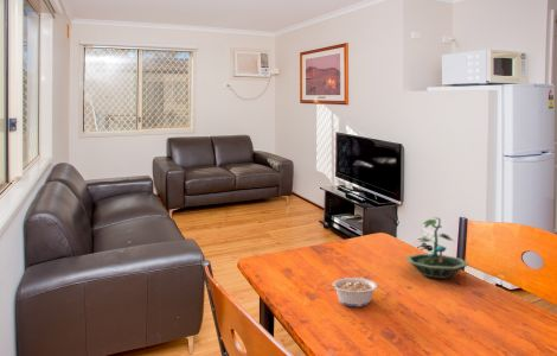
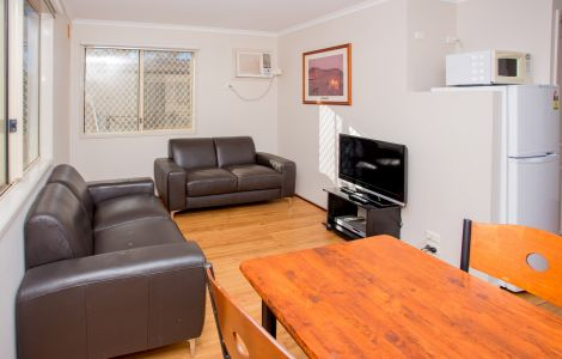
- legume [324,276,379,307]
- terrarium [404,216,469,280]
